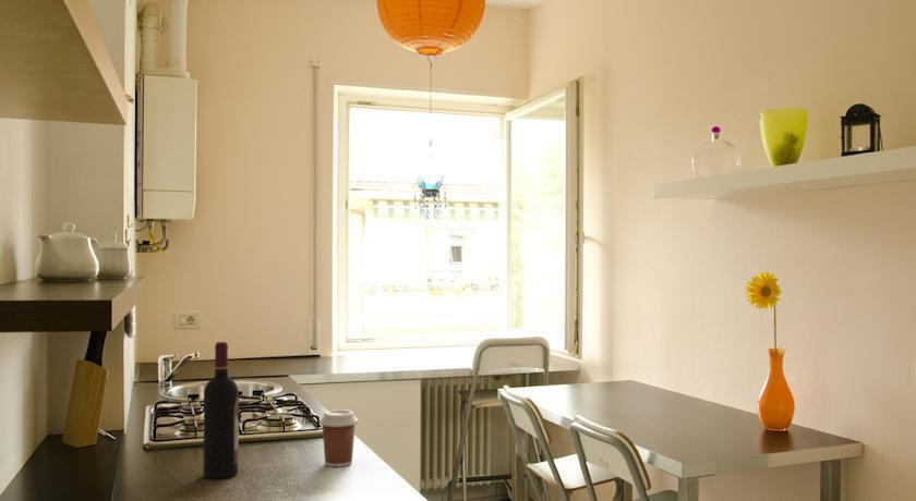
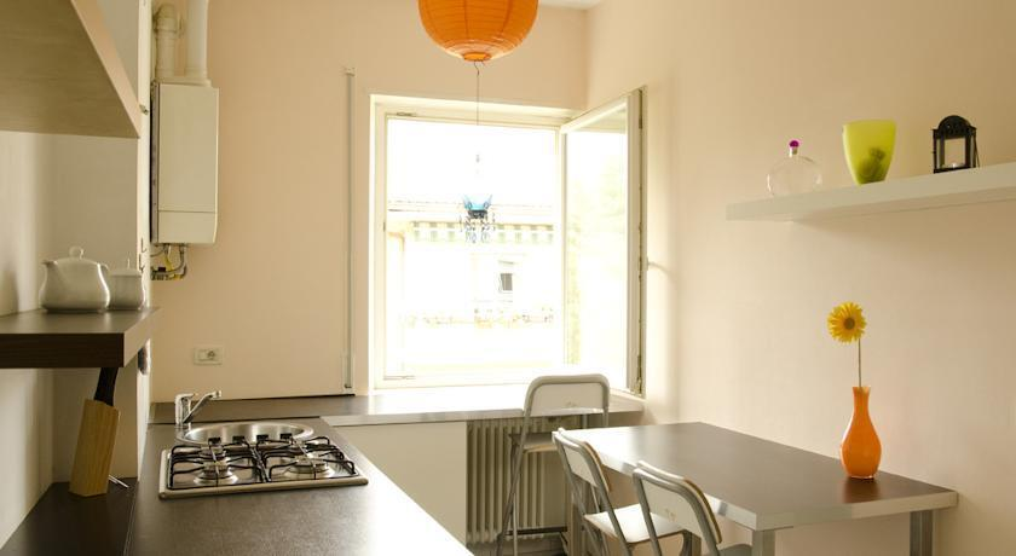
- coffee cup [318,408,359,467]
- wine bottle [203,341,240,479]
